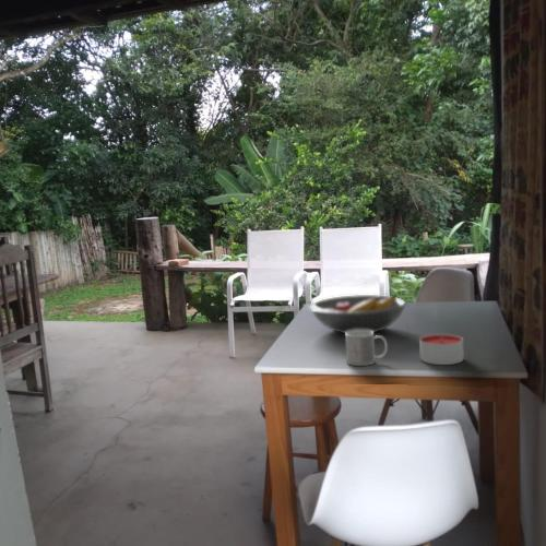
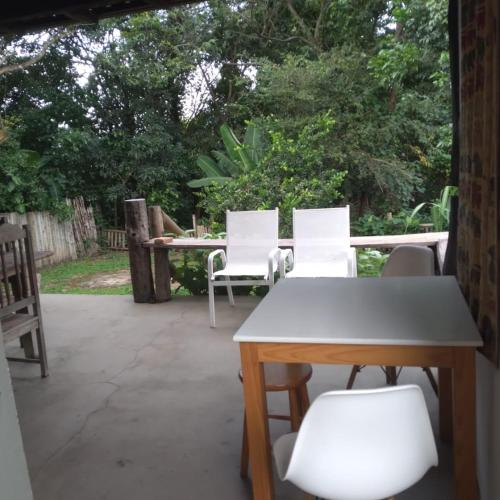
- fruit bowl [309,294,407,334]
- candle [418,332,465,366]
- mug [344,330,389,367]
